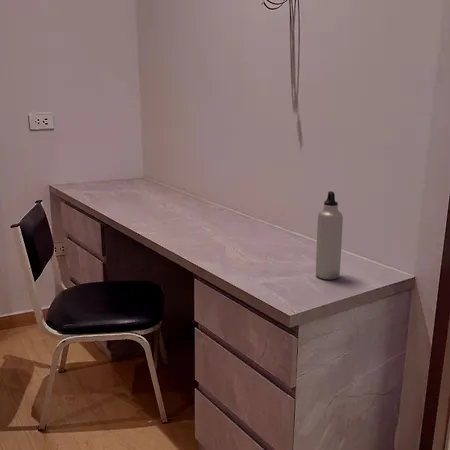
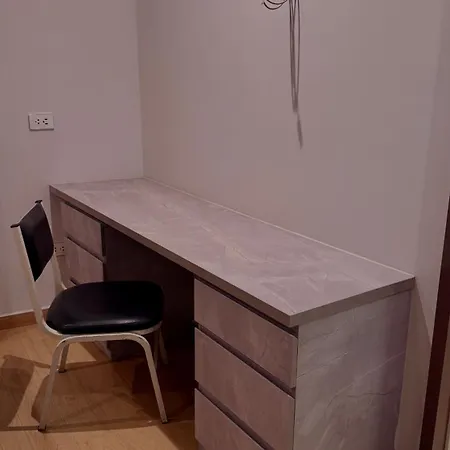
- water bottle [315,190,344,280]
